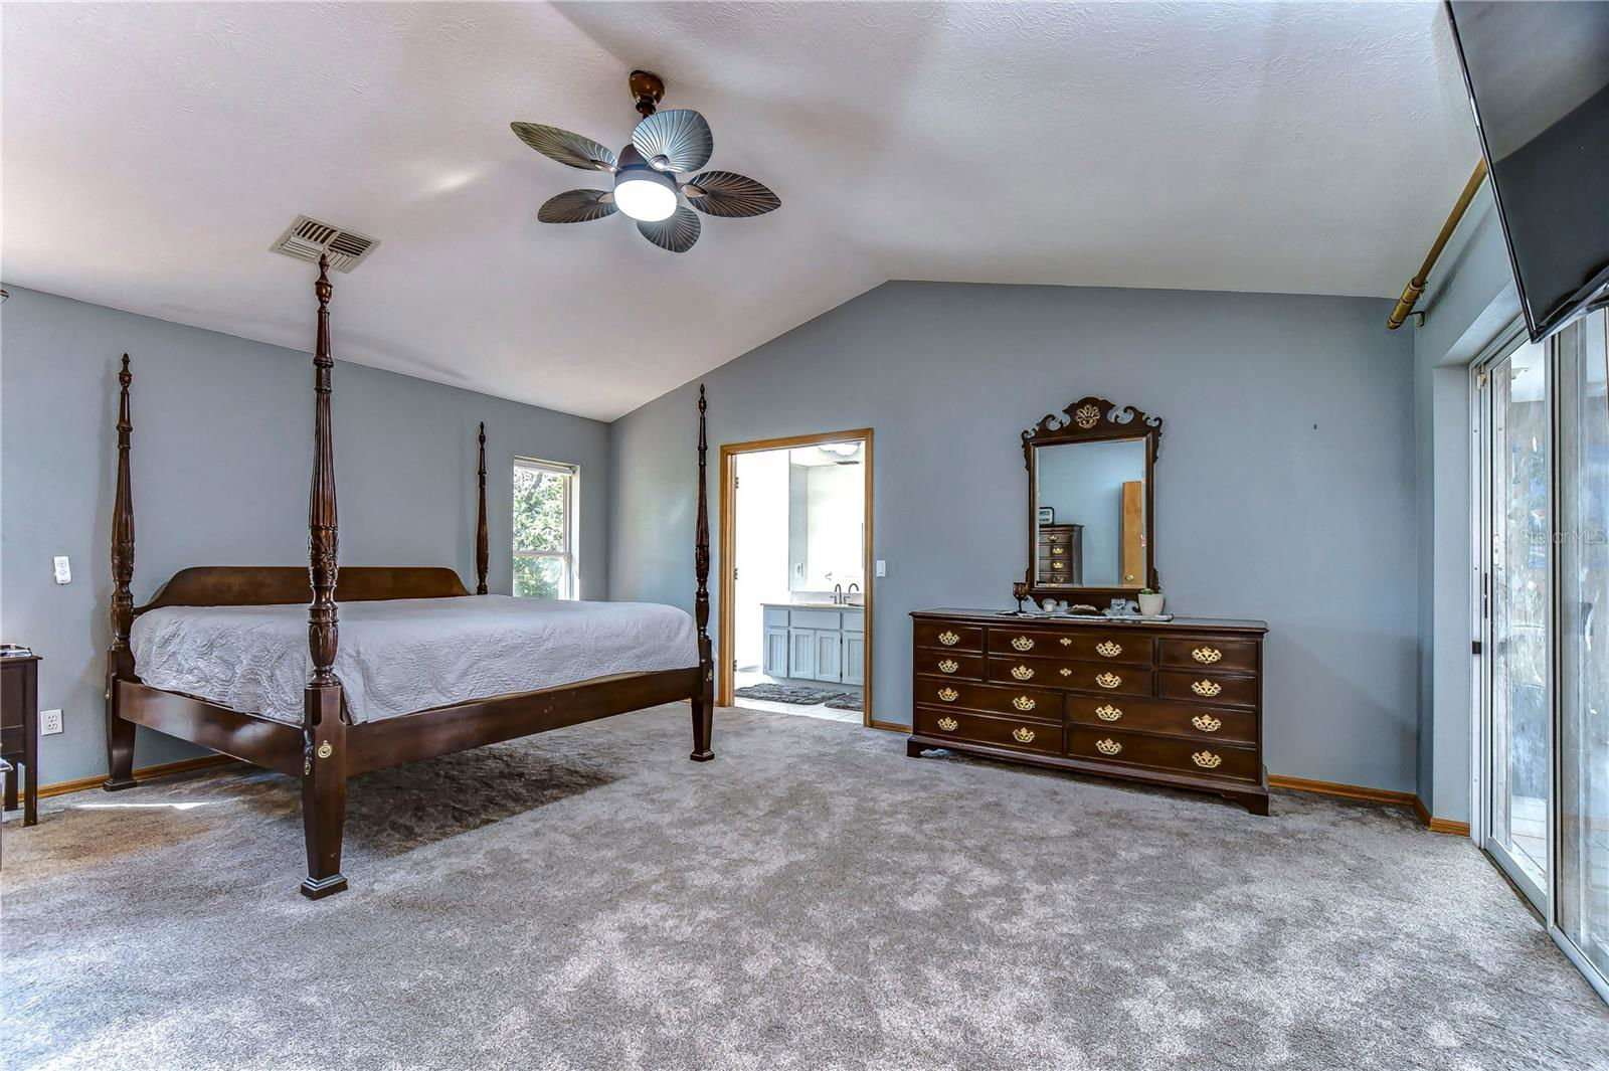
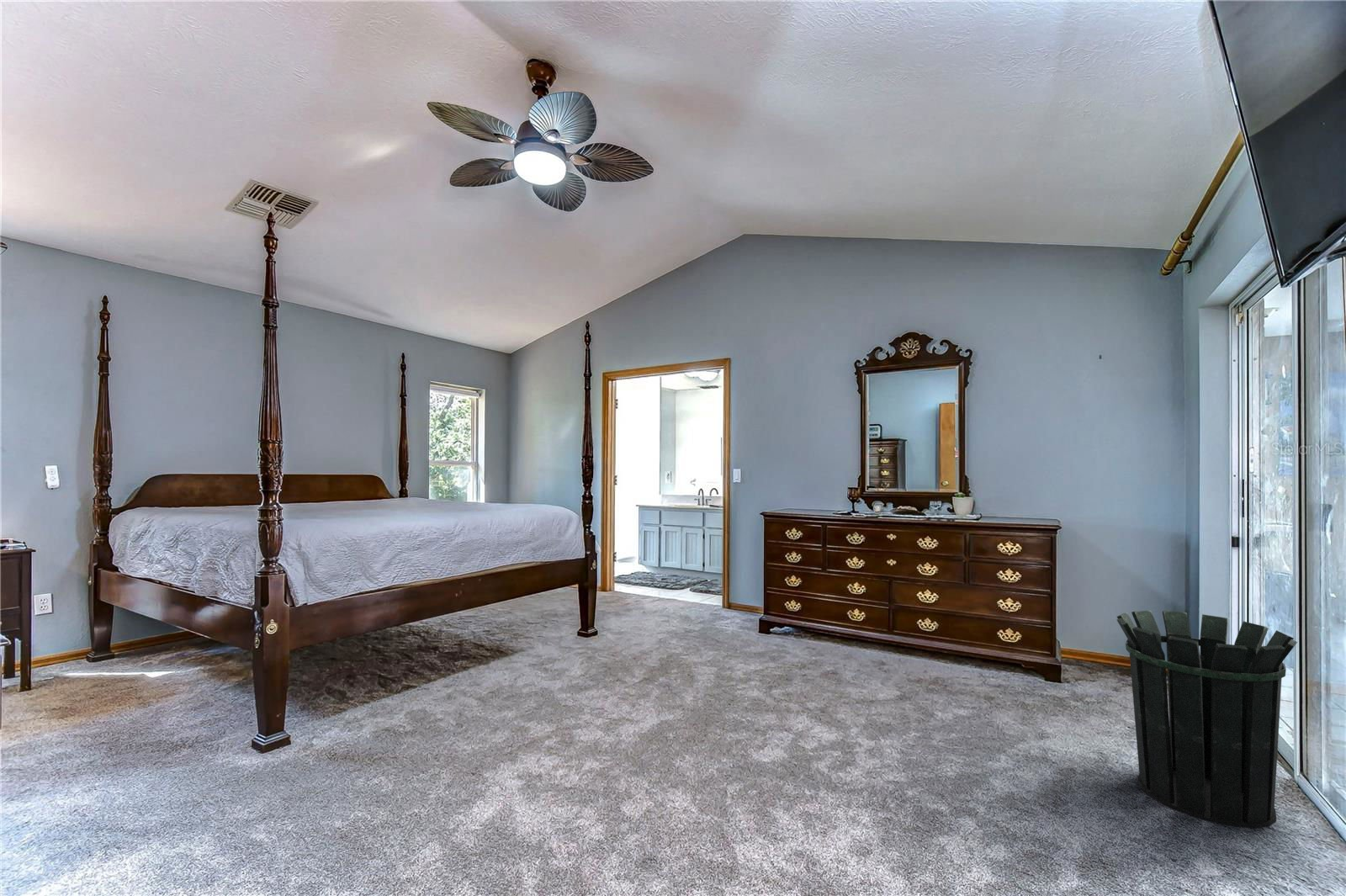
+ waste bin [1115,610,1298,829]
